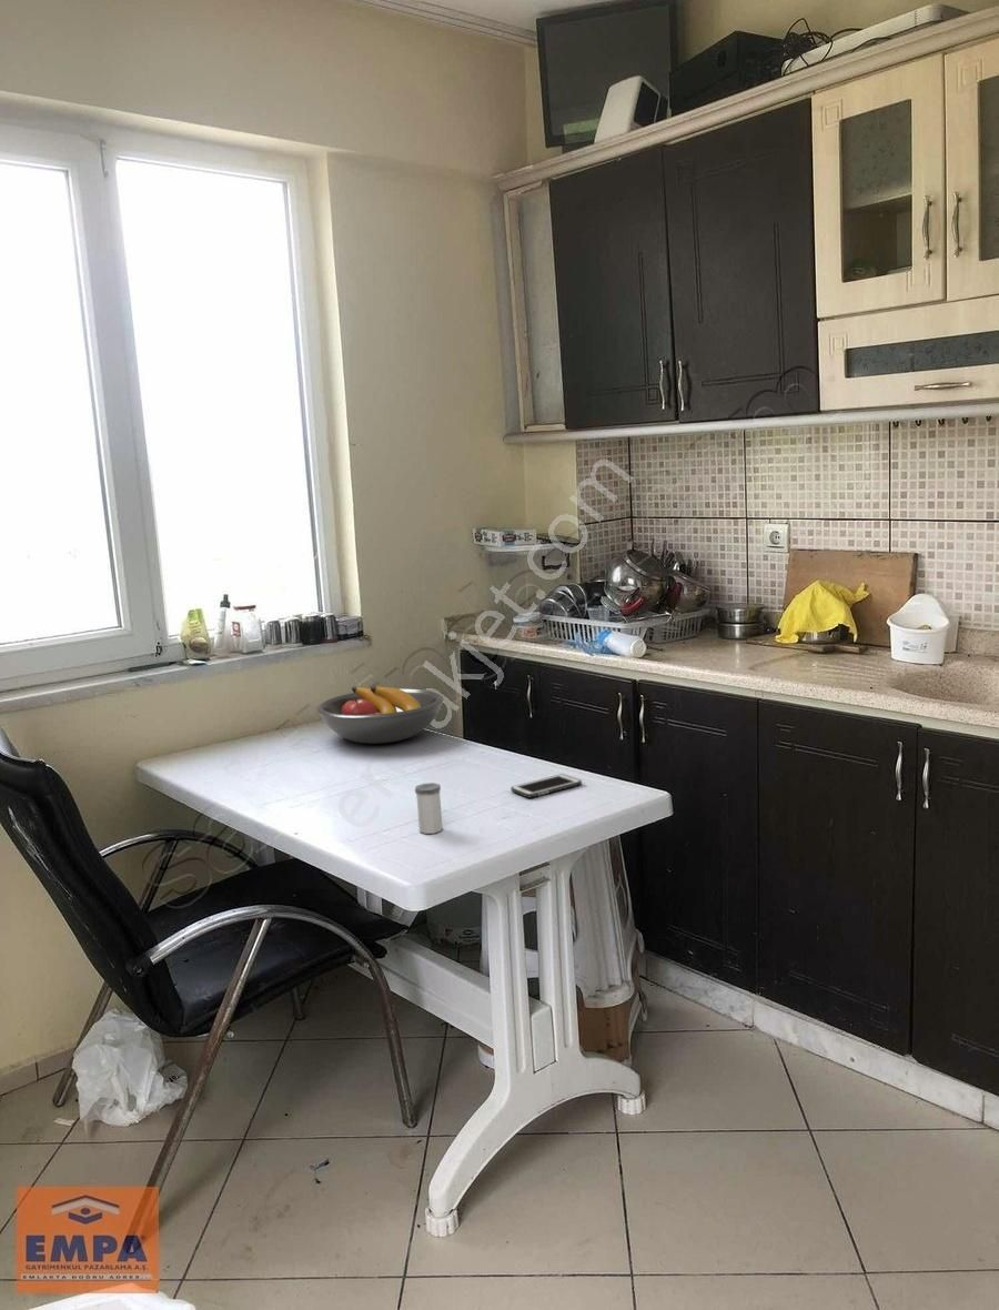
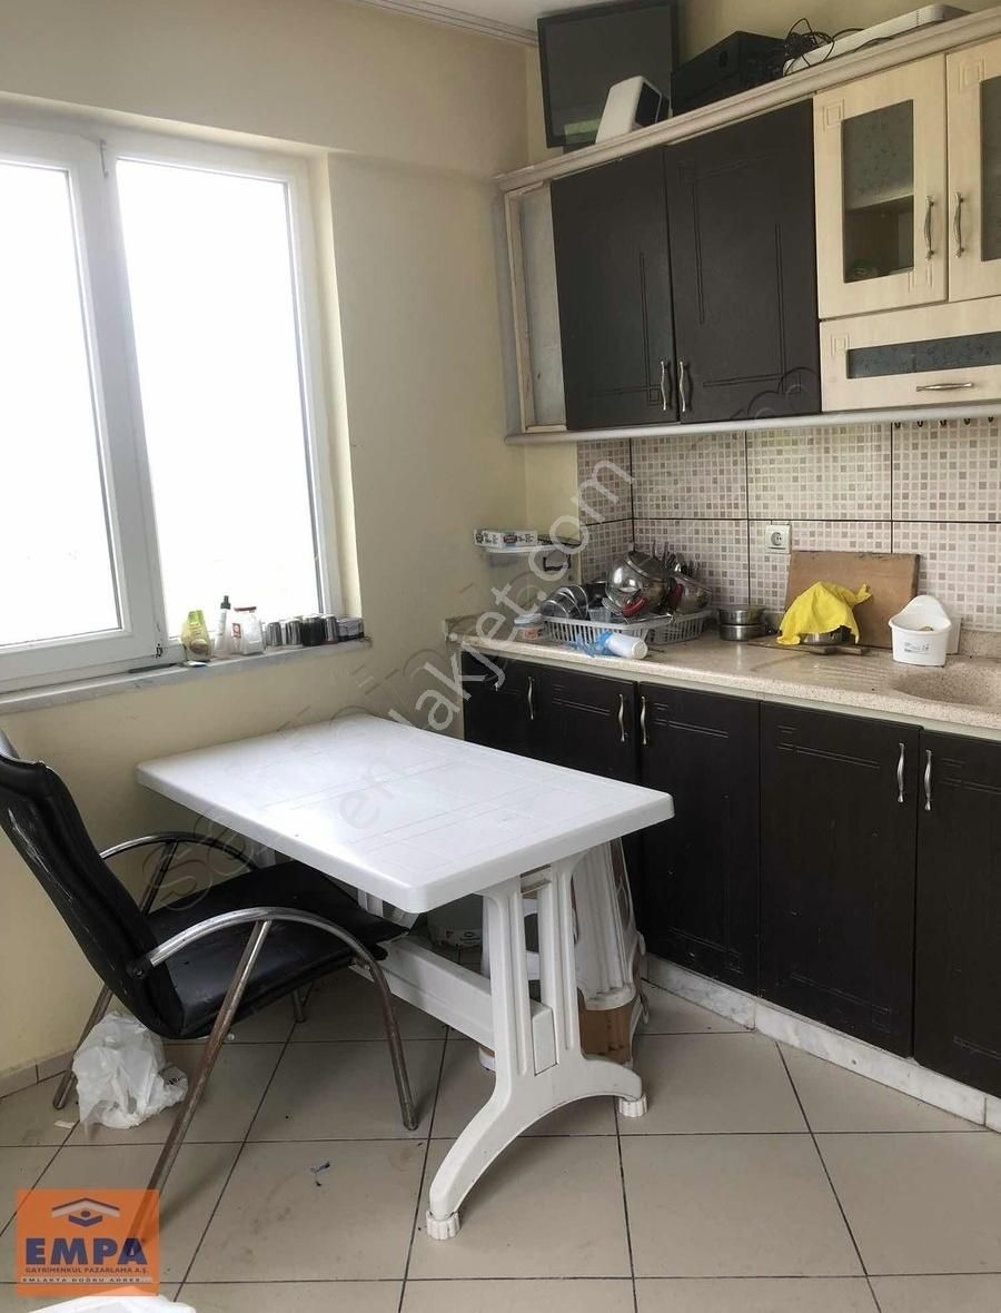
- salt shaker [414,782,444,835]
- fruit bowl [315,686,445,745]
- cell phone [509,773,583,798]
